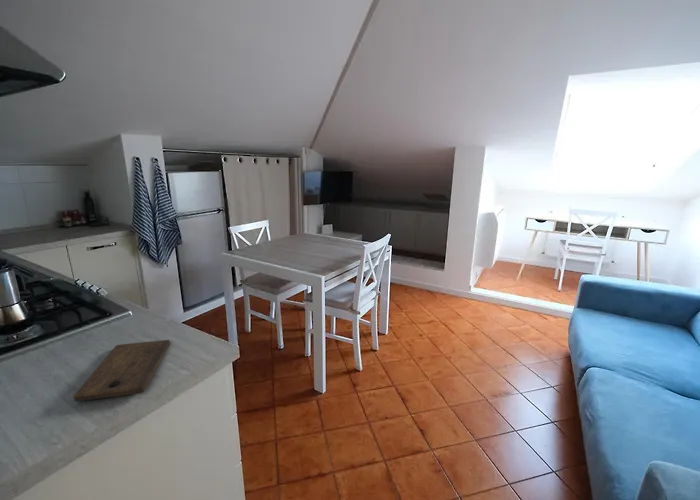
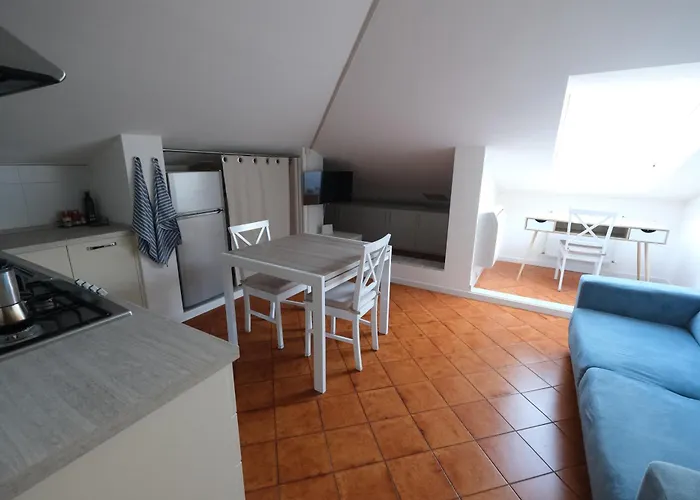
- cutting board [73,339,171,402]
